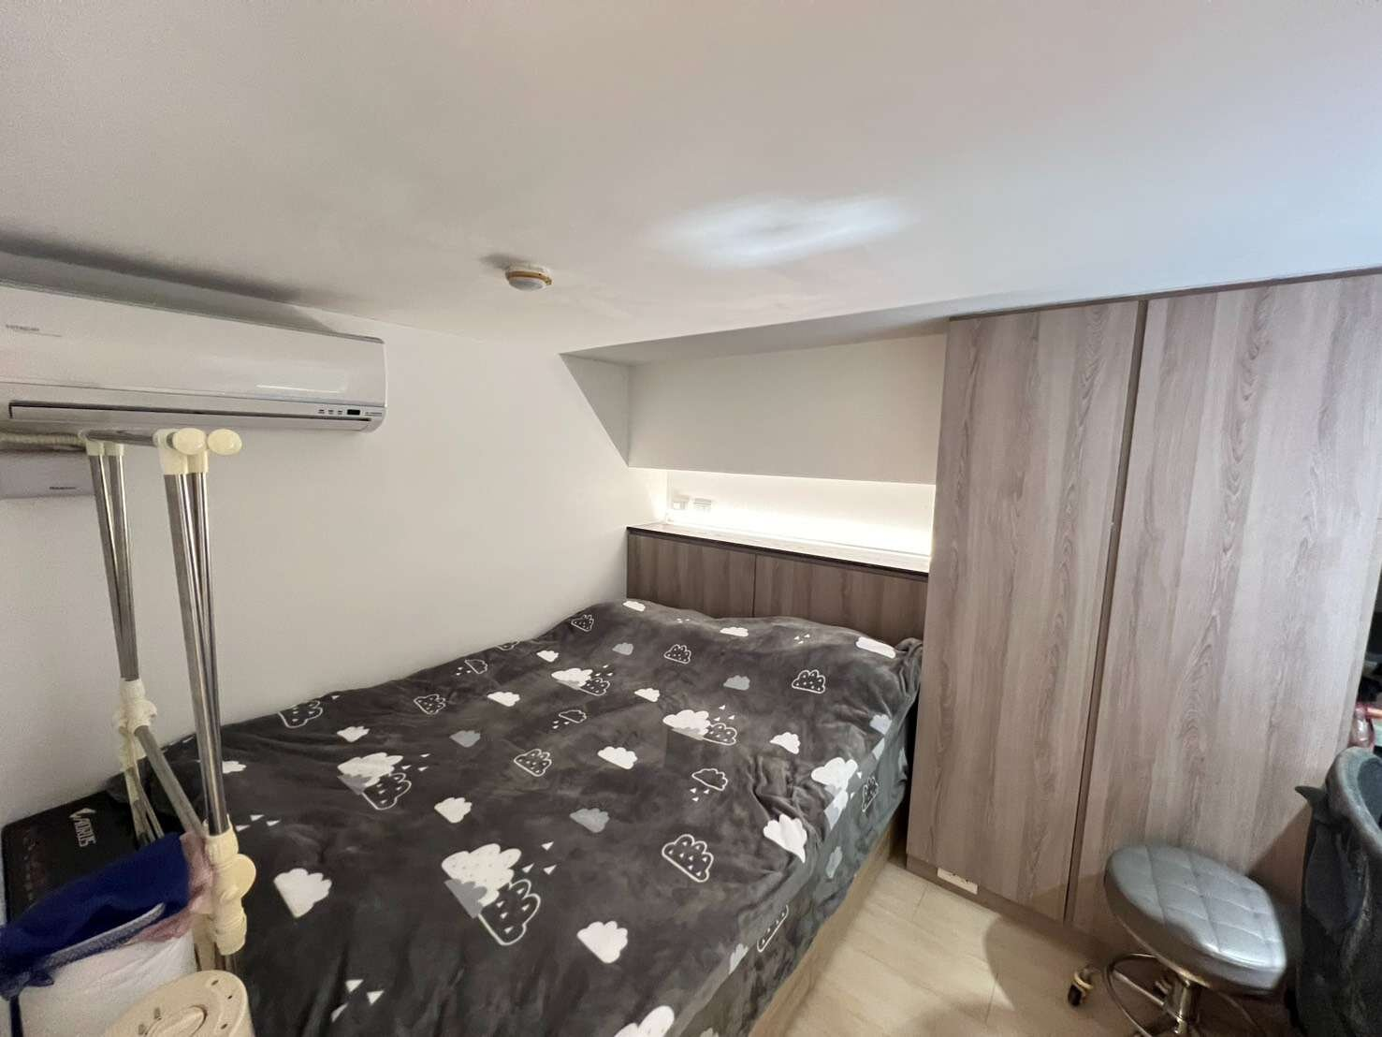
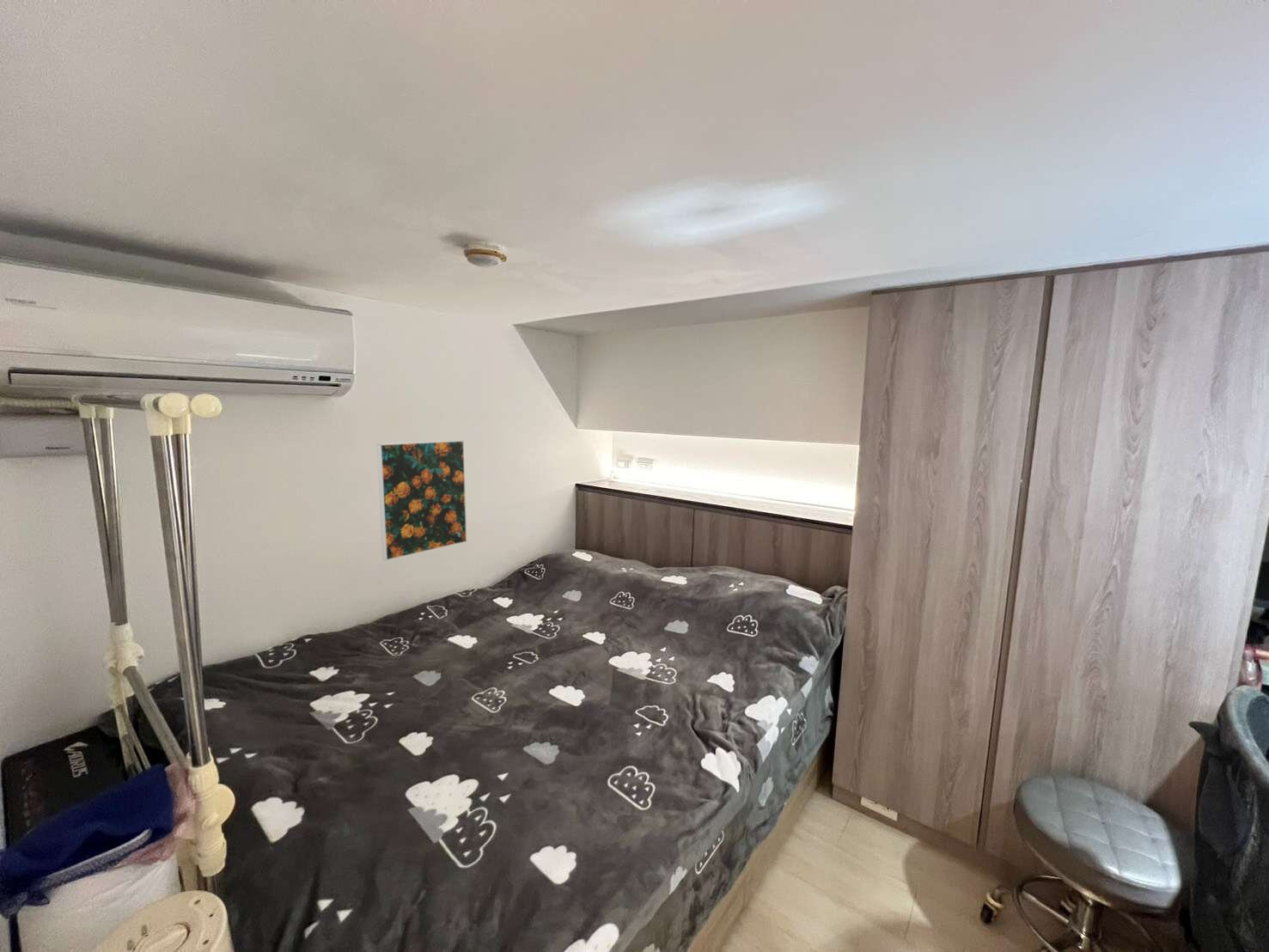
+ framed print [376,439,467,561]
